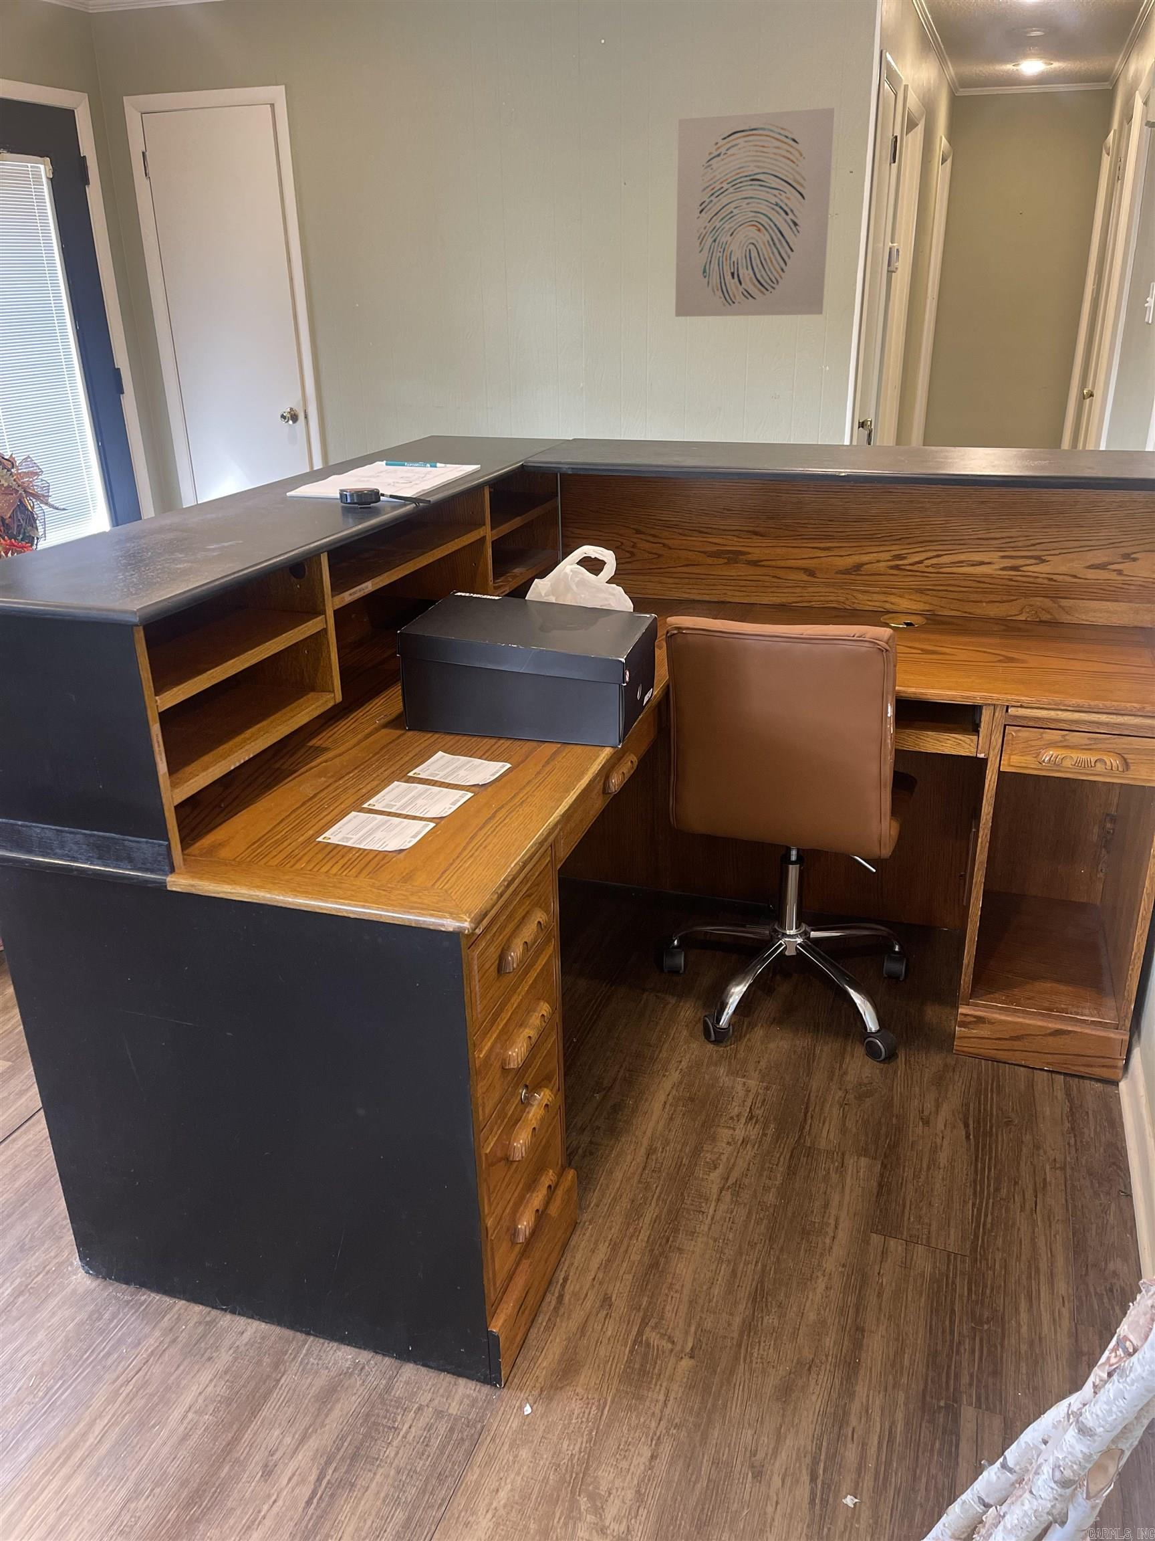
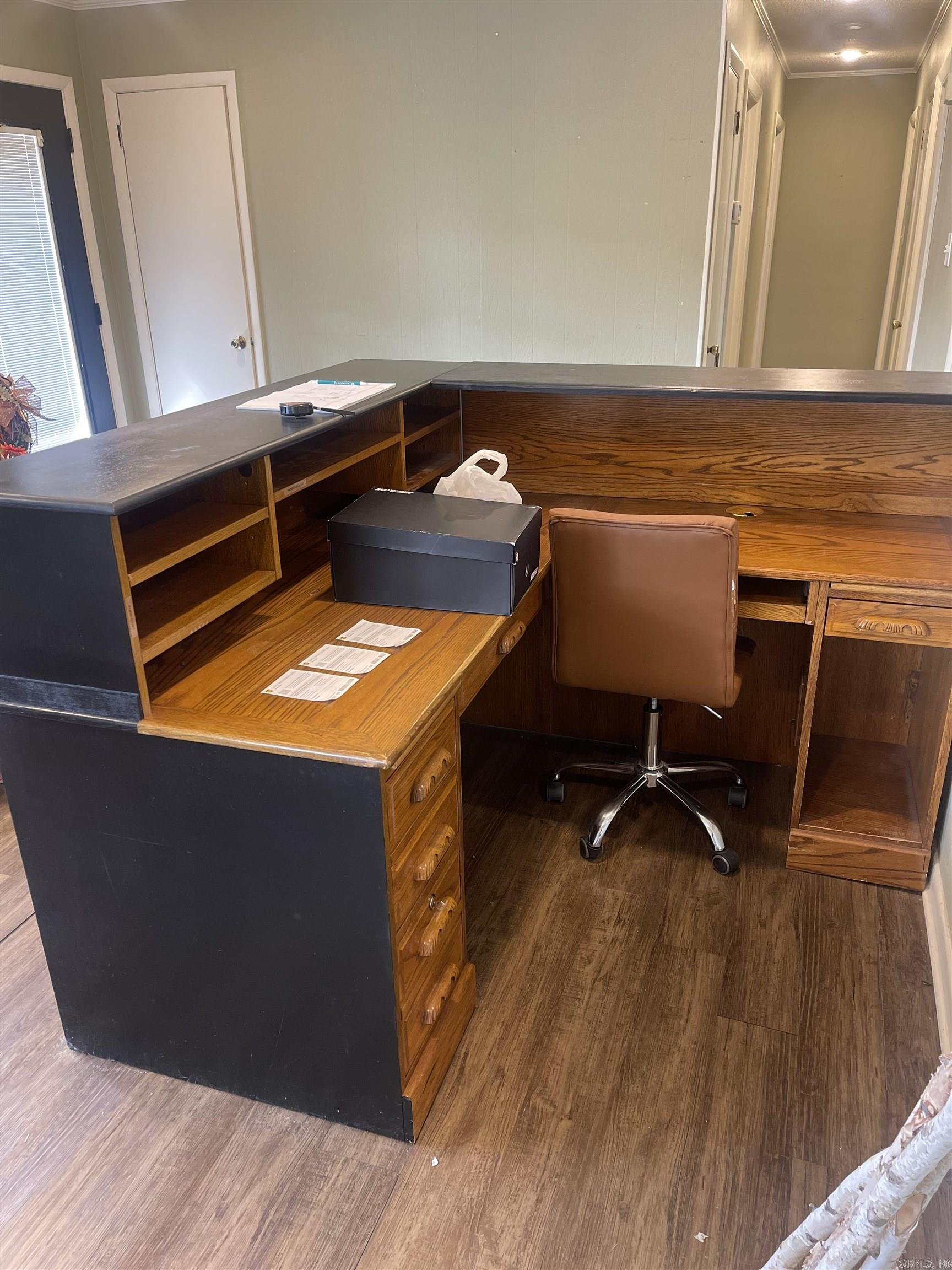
- wall art [675,107,836,318]
